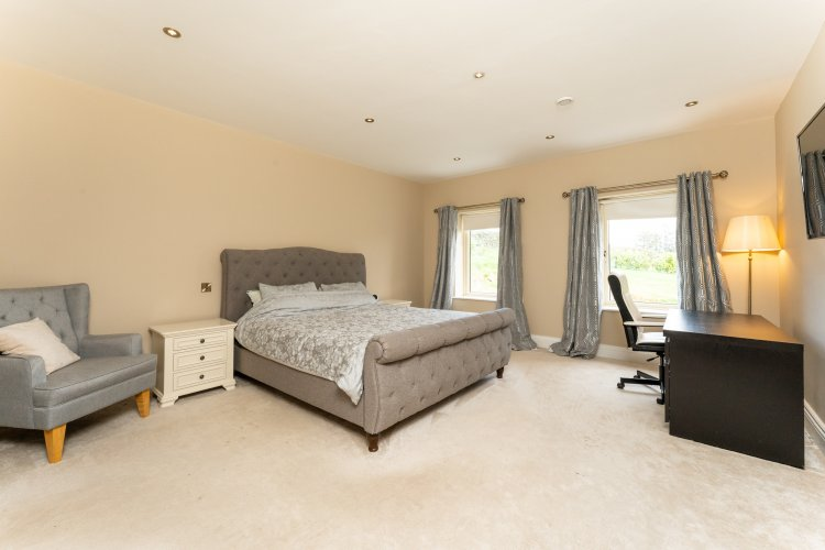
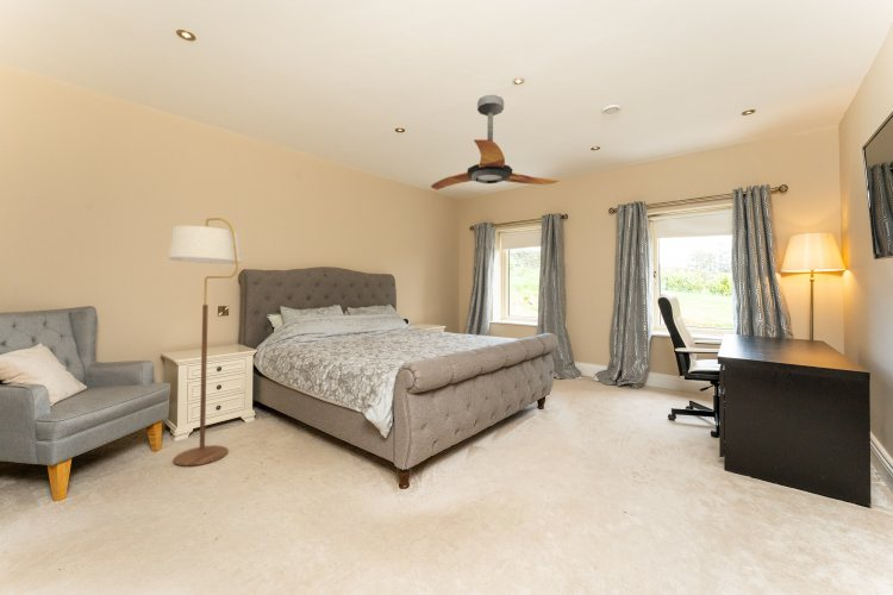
+ floor lamp [167,217,242,466]
+ ceiling fan [430,94,561,190]
